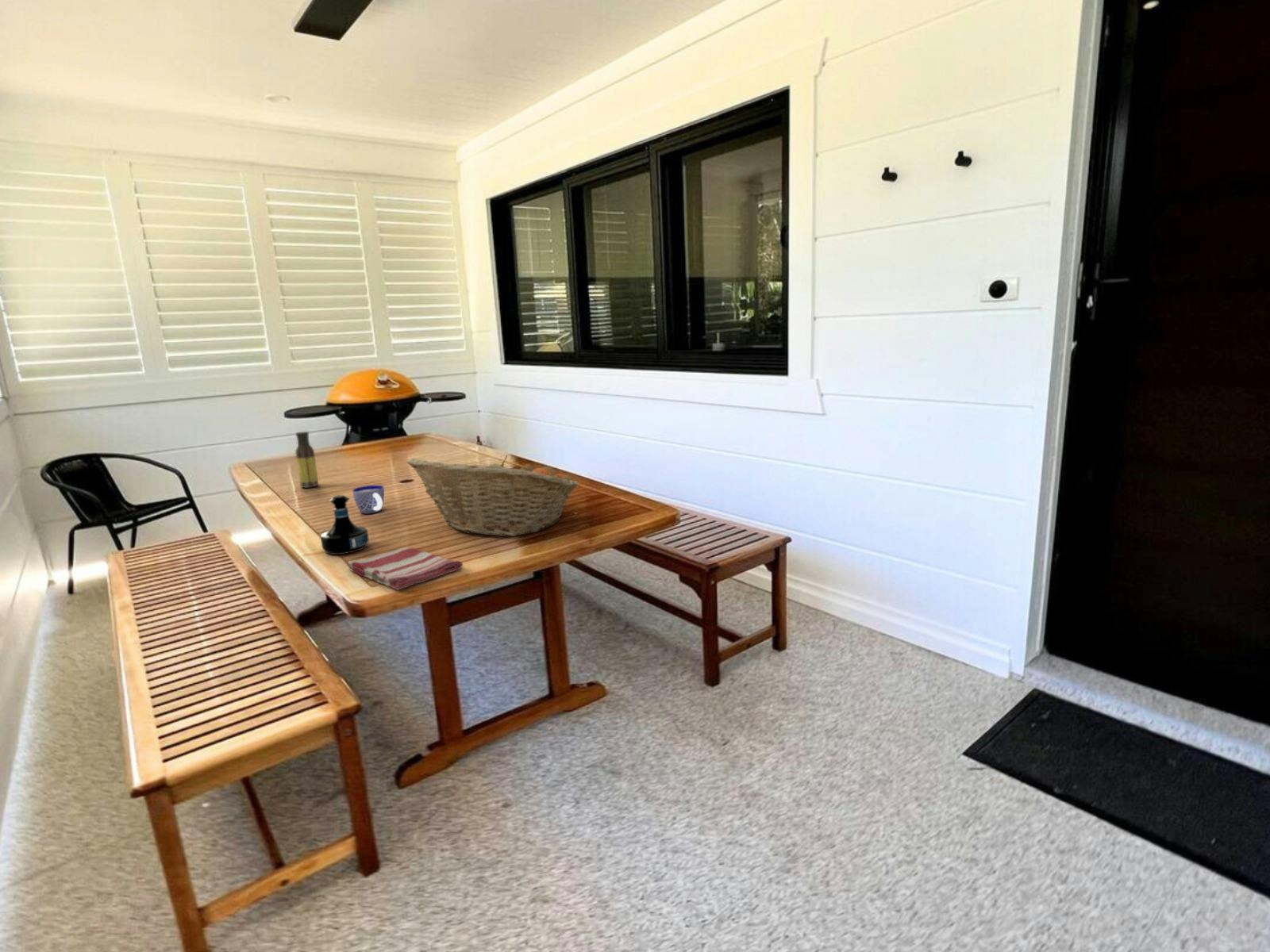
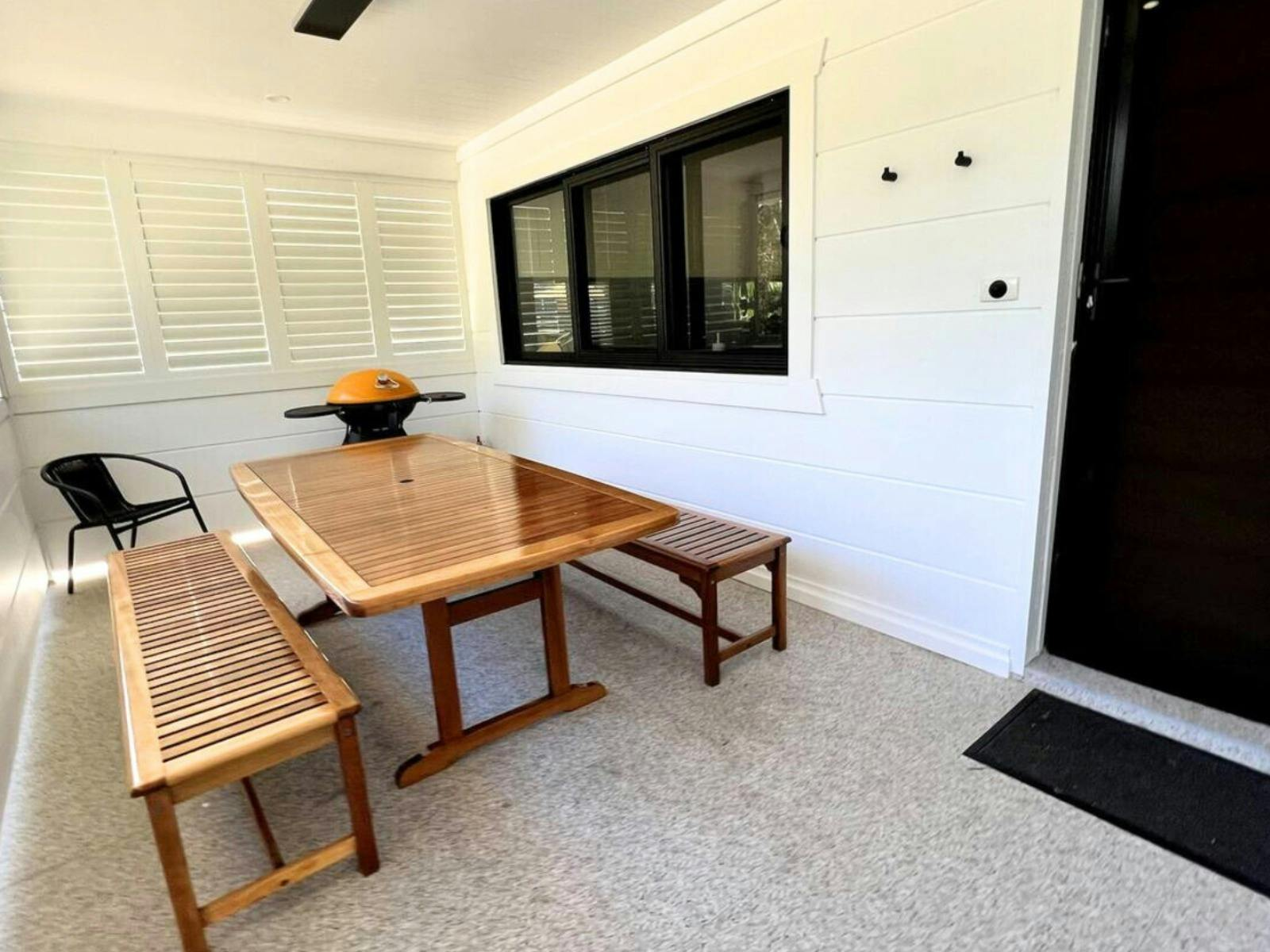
- cup [352,485,385,515]
- tequila bottle [320,494,370,555]
- sauce bottle [294,431,319,489]
- dish towel [347,546,464,591]
- fruit basket [406,455,579,537]
